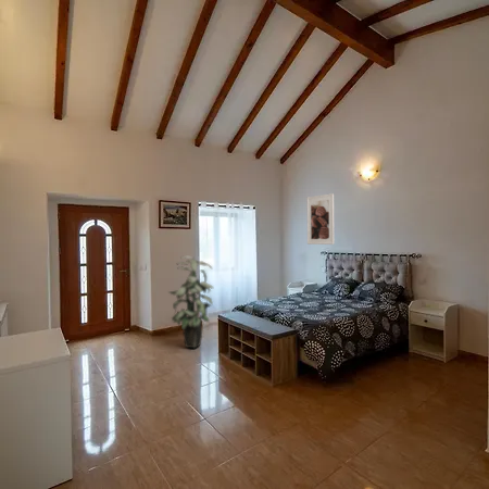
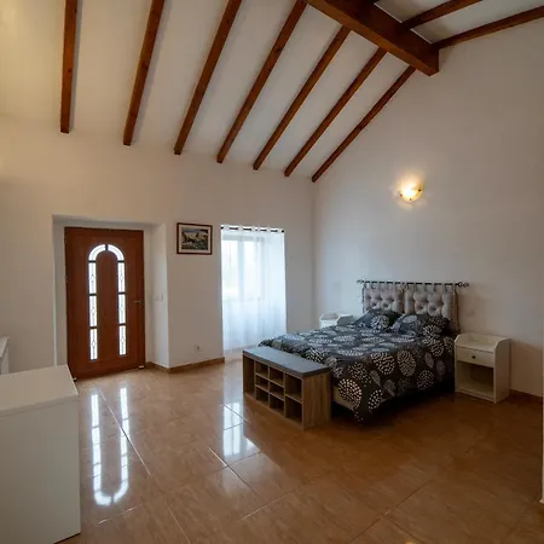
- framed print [306,192,335,246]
- indoor plant [167,254,214,349]
